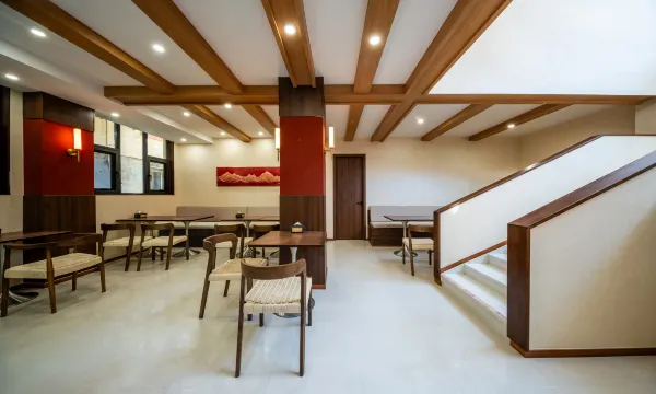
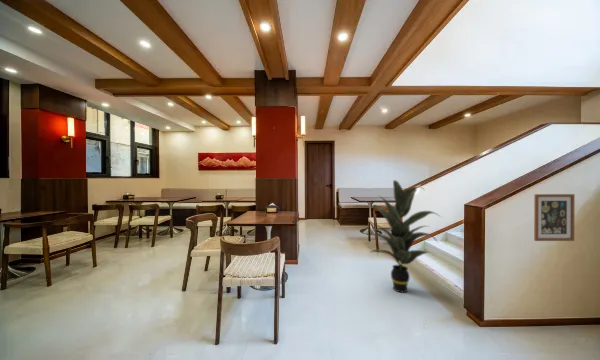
+ wall art [533,193,576,242]
+ indoor plant [368,179,442,293]
